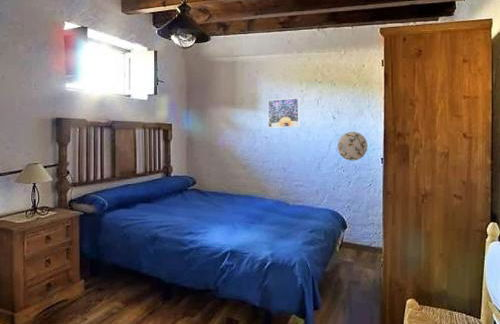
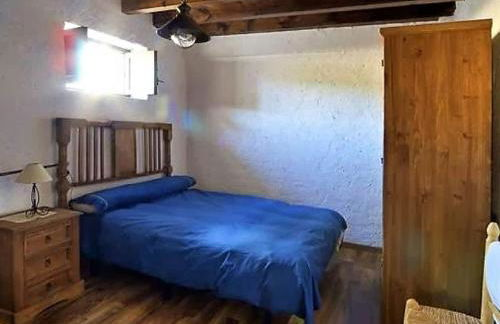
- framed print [267,97,300,129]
- decorative plate [337,131,369,162]
